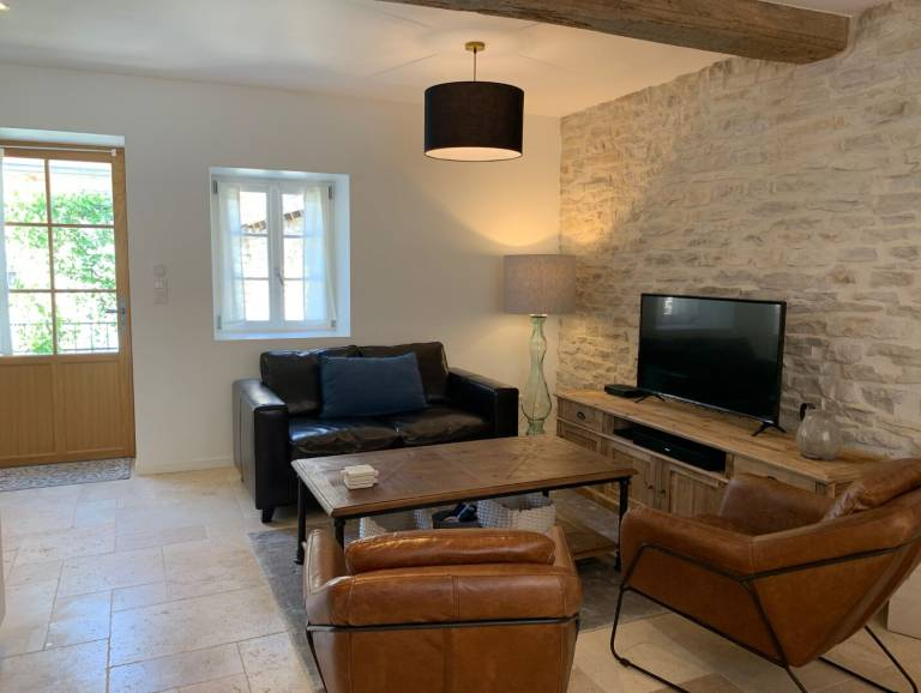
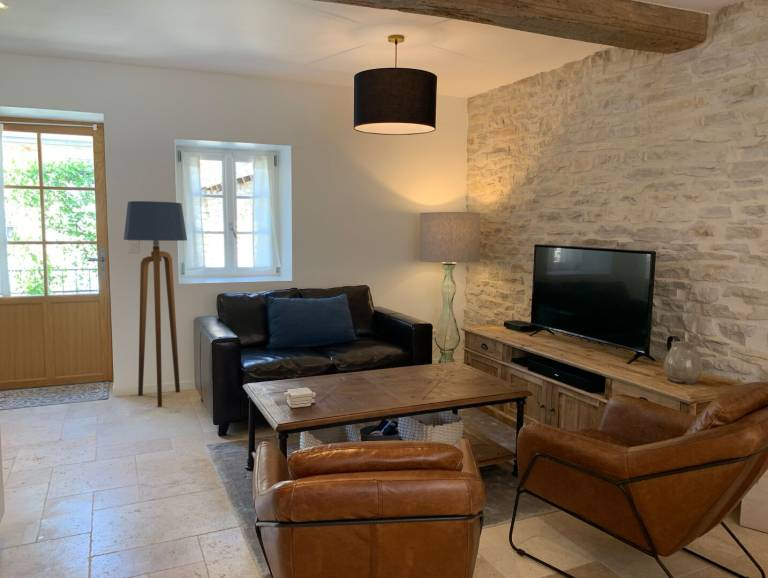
+ floor lamp [123,200,188,407]
